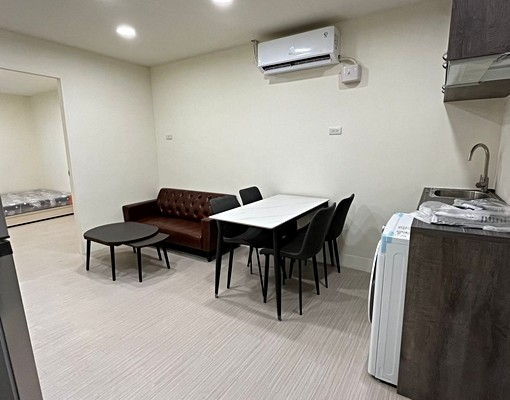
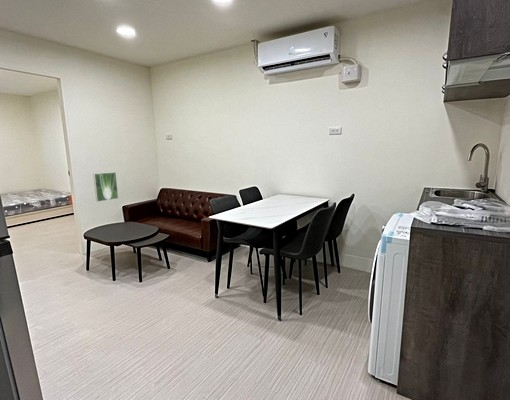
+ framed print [92,171,119,203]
